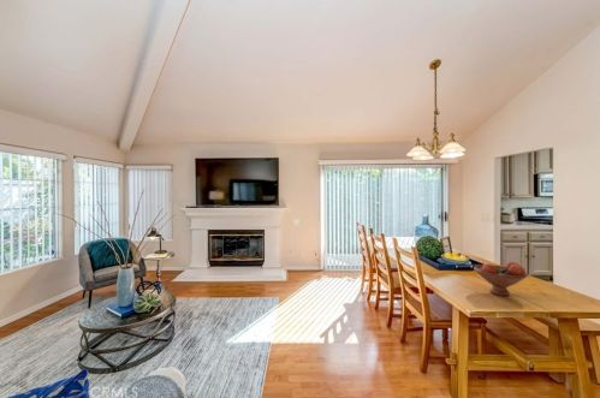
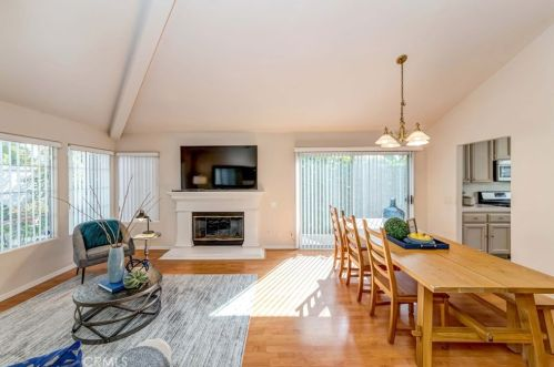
- fruit bowl [473,260,529,297]
